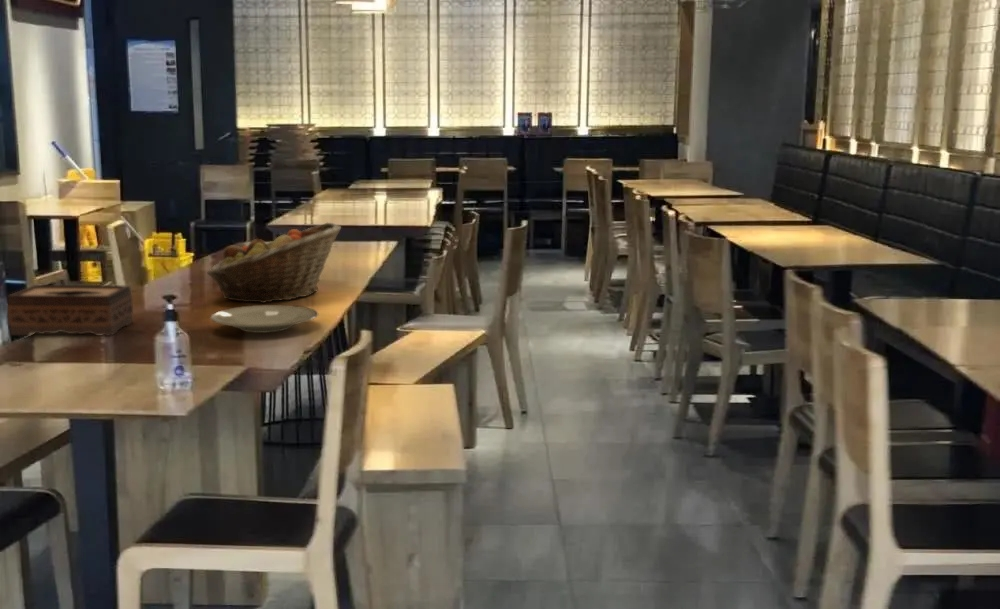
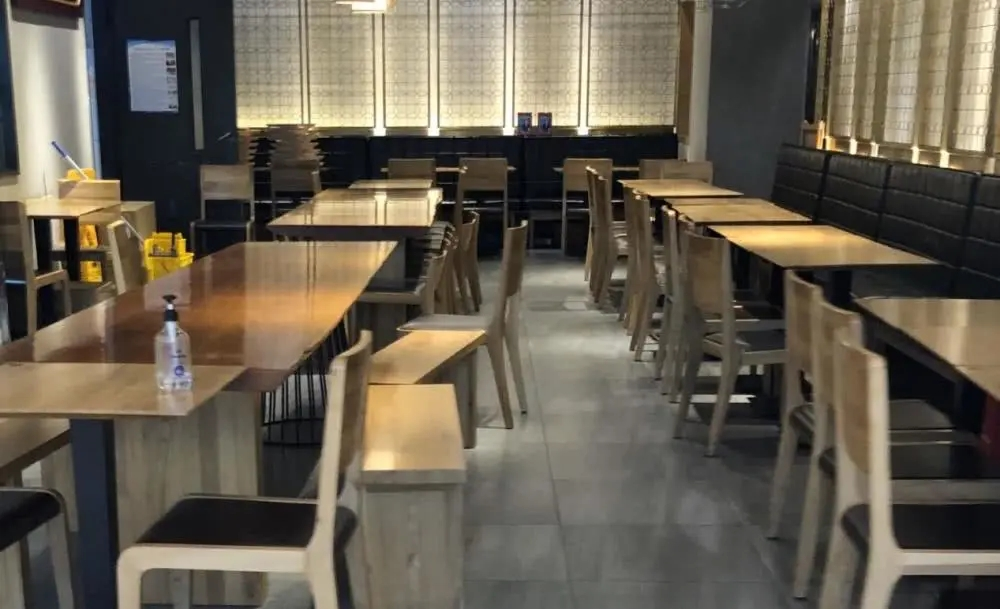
- plate [209,304,319,334]
- fruit basket [206,222,342,304]
- tissue box [6,284,134,336]
